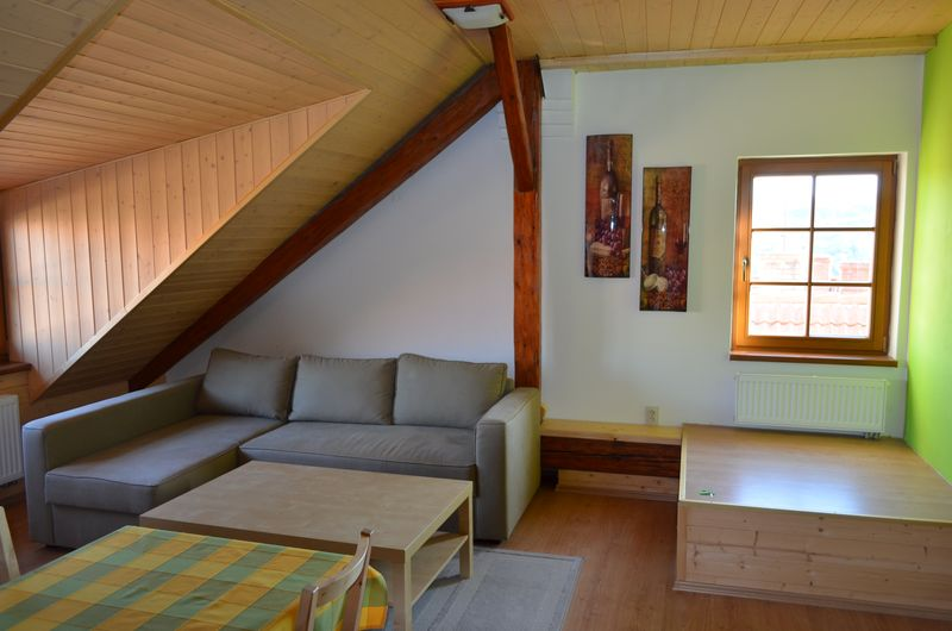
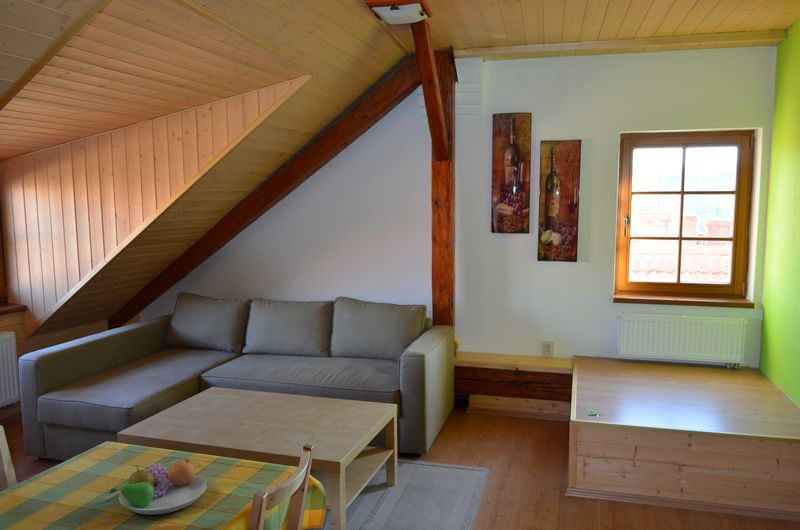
+ fruit bowl [109,459,208,516]
